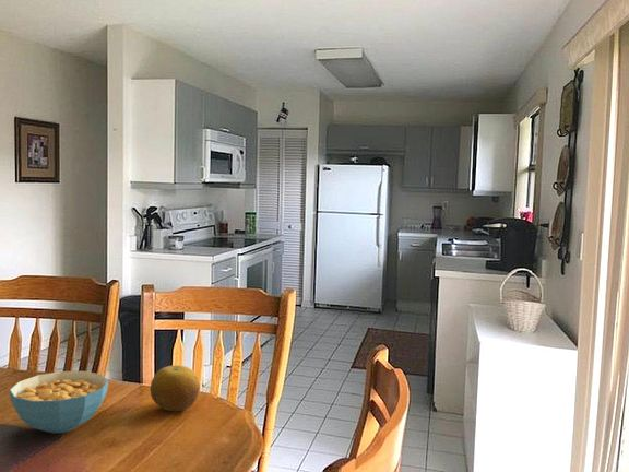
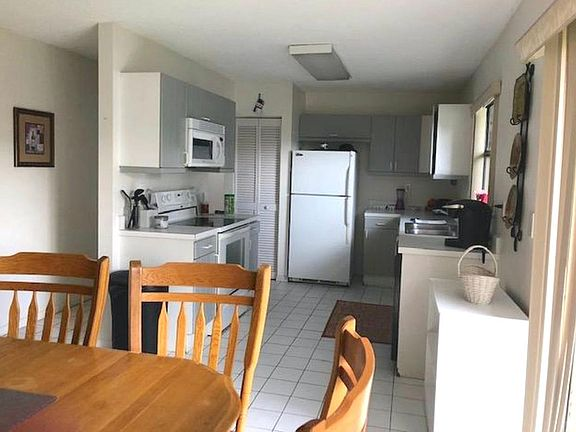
- fruit [150,364,201,412]
- cereal bowl [9,370,109,435]
